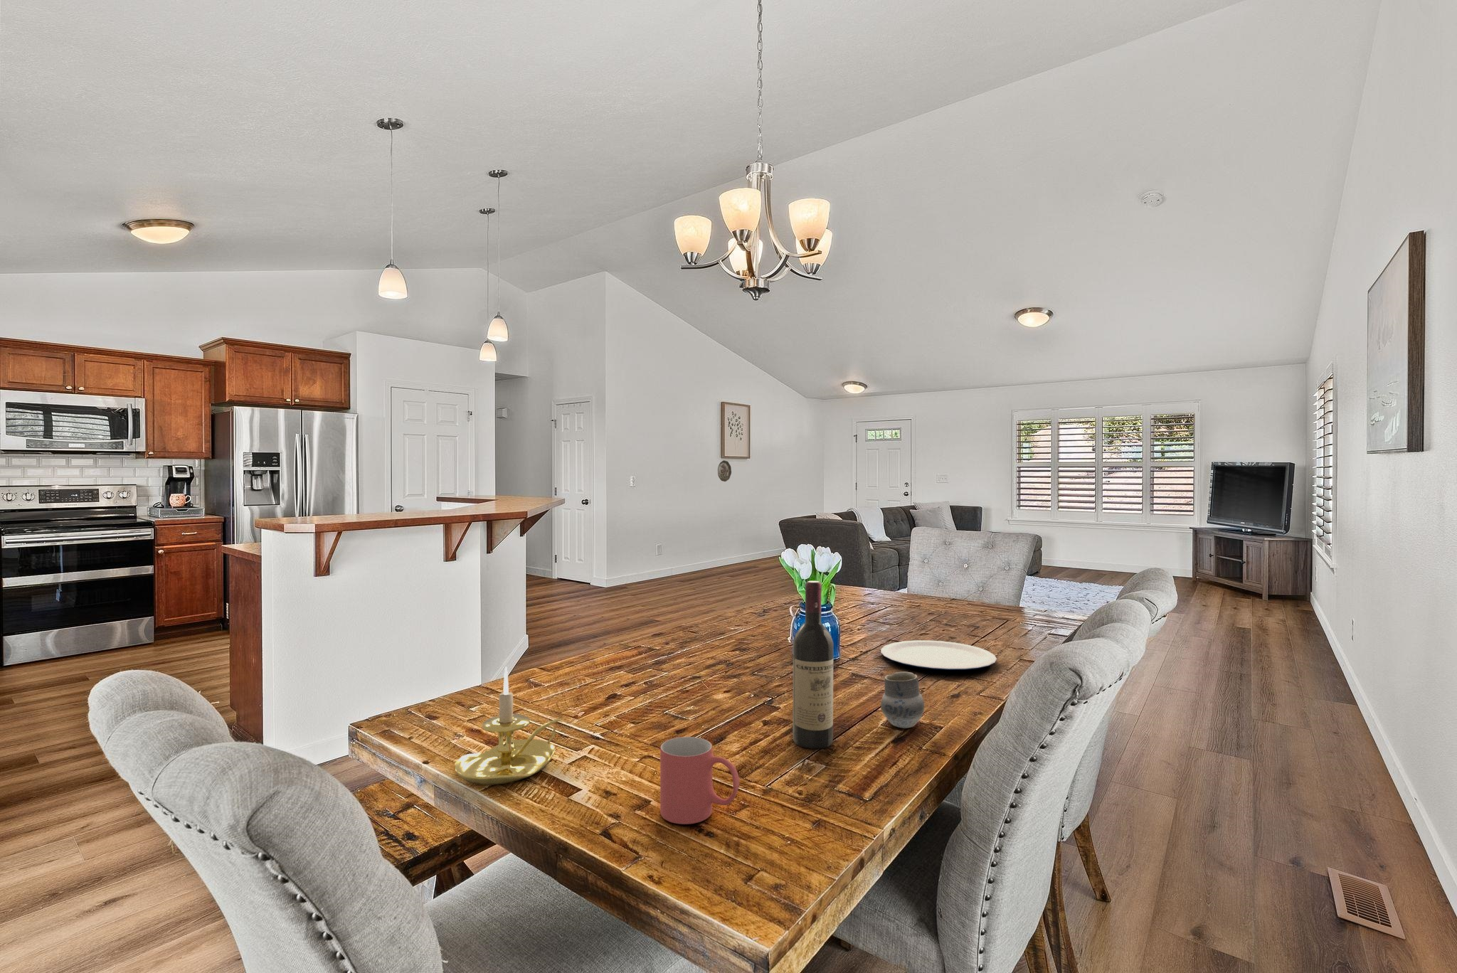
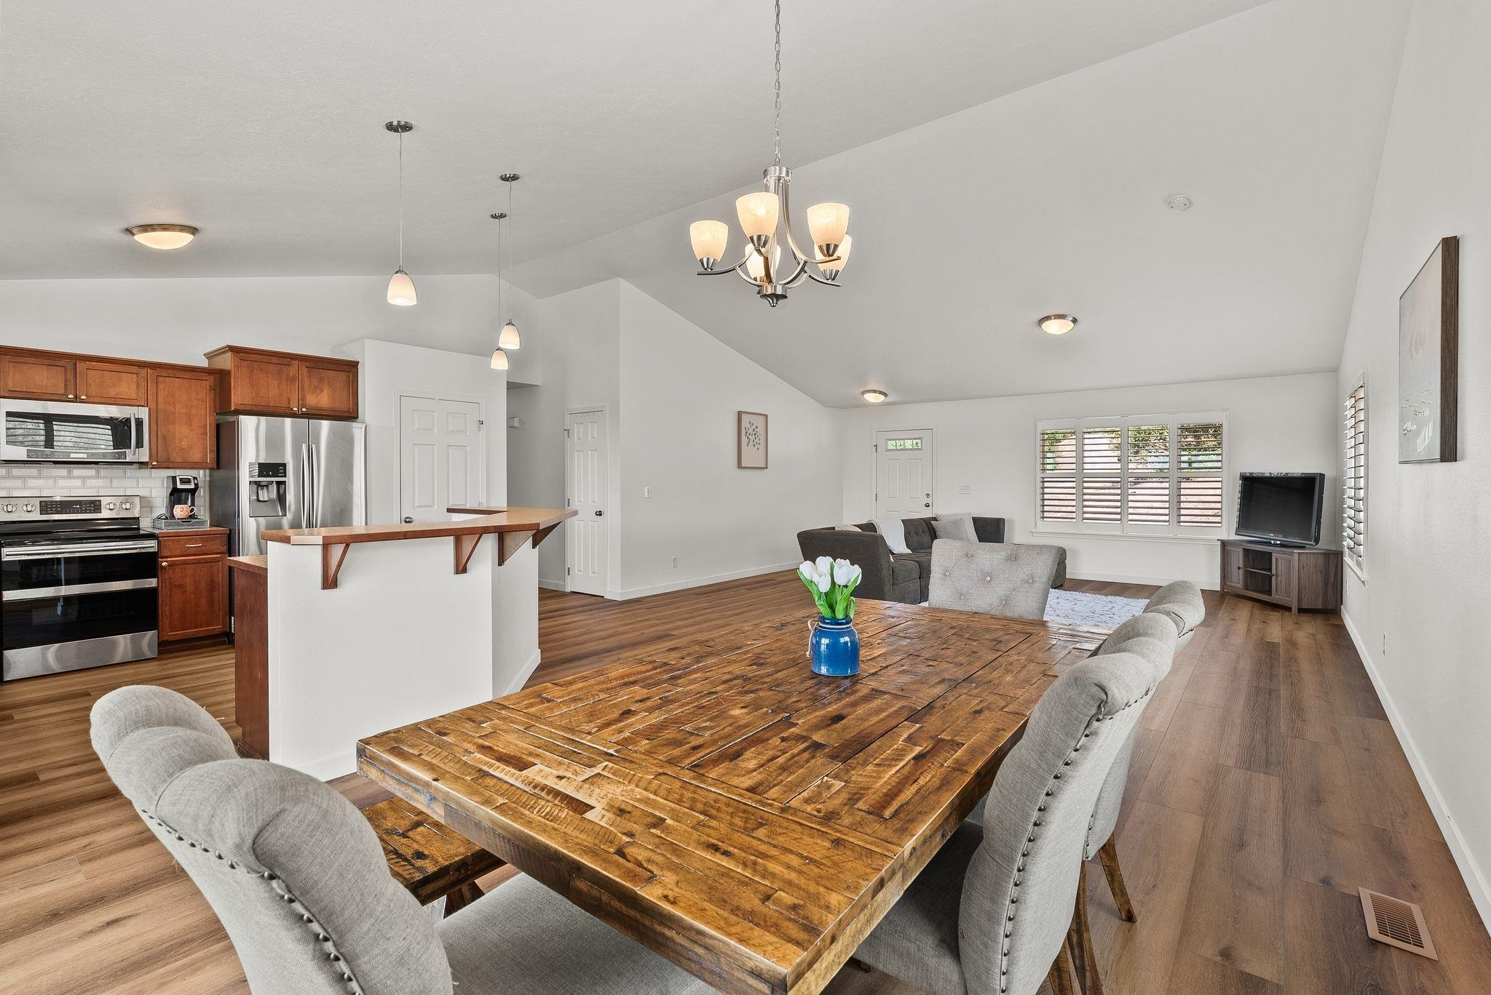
- candle holder [454,667,562,786]
- mug [659,736,739,825]
- cup [880,671,925,729]
- wine bottle [791,580,834,749]
- decorative plate [718,459,732,482]
- plate [880,640,998,671]
